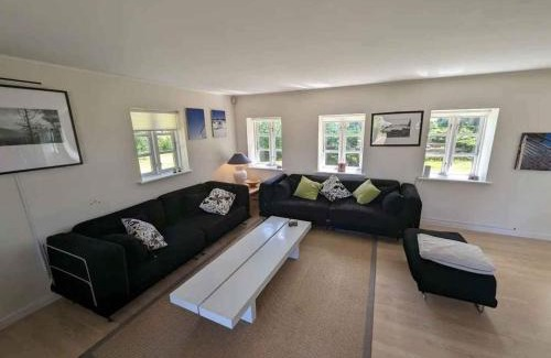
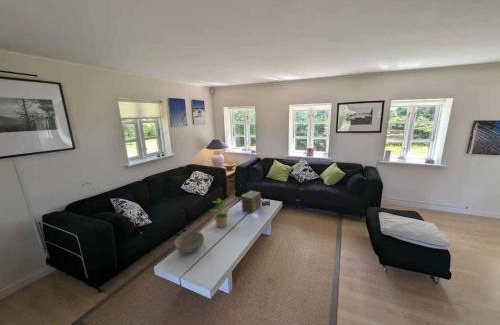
+ bowl [174,231,205,254]
+ book stack [240,190,262,214]
+ potted plant [209,197,231,228]
